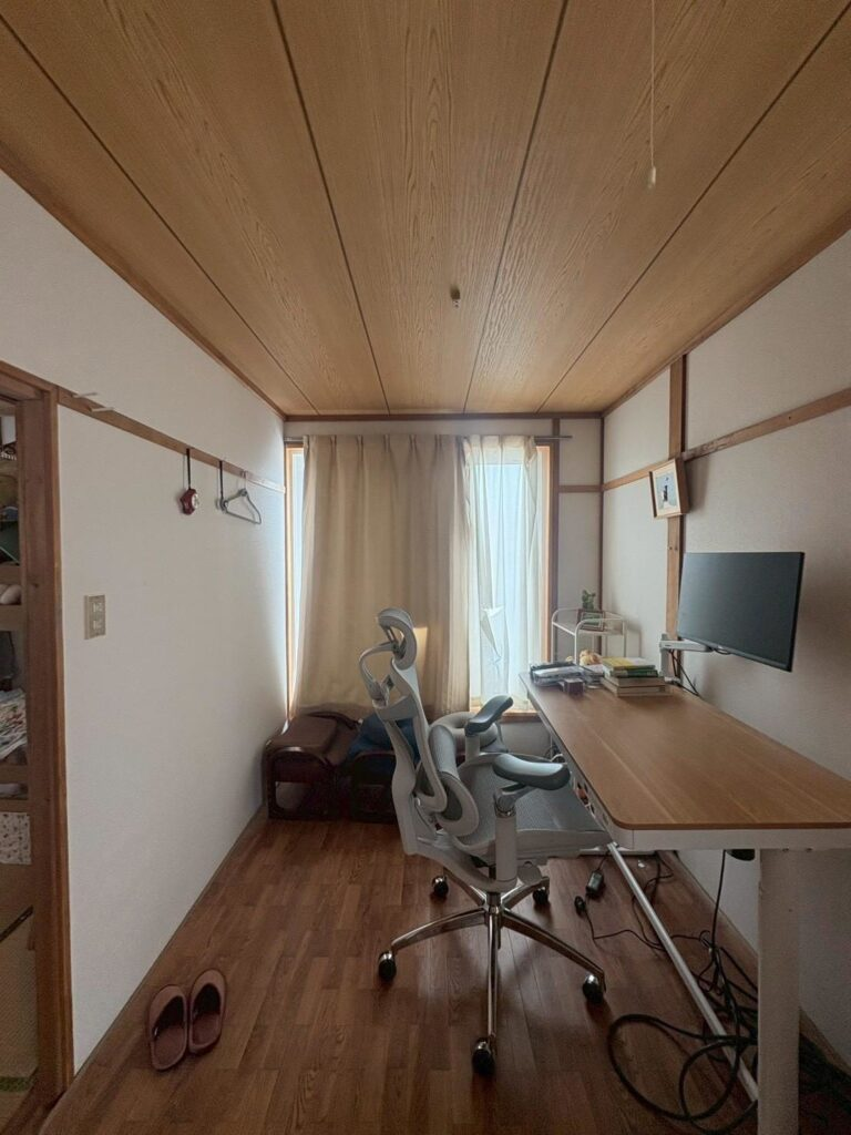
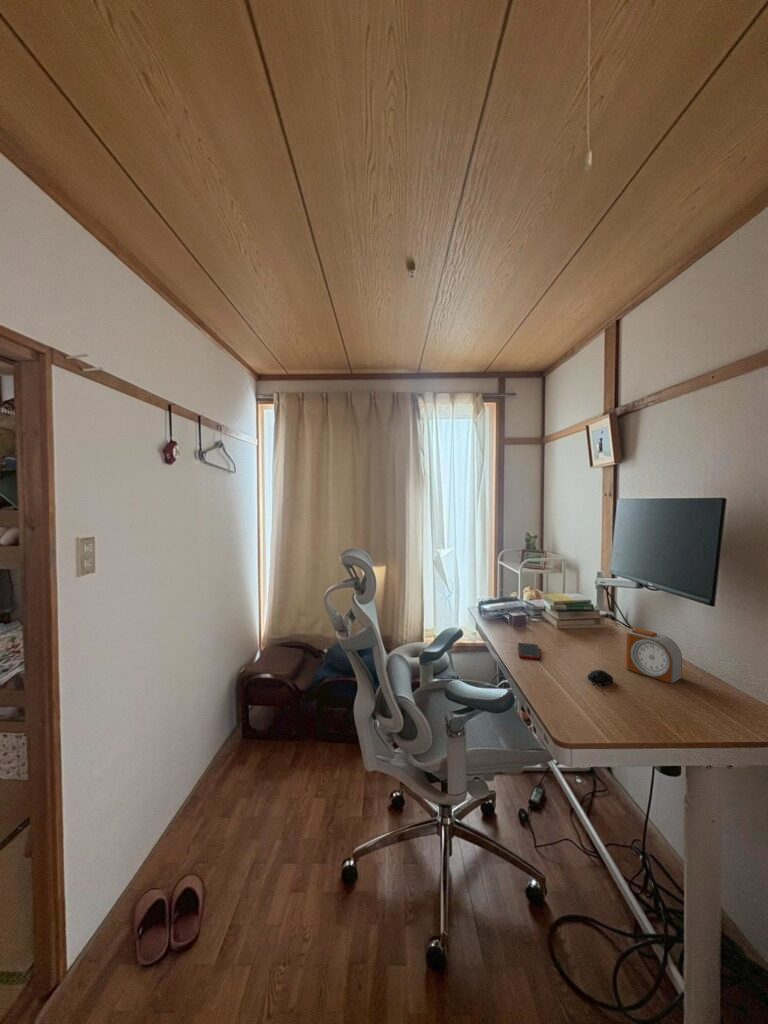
+ alarm clock [624,627,683,685]
+ cell phone [517,642,541,660]
+ computer mouse [586,669,614,696]
